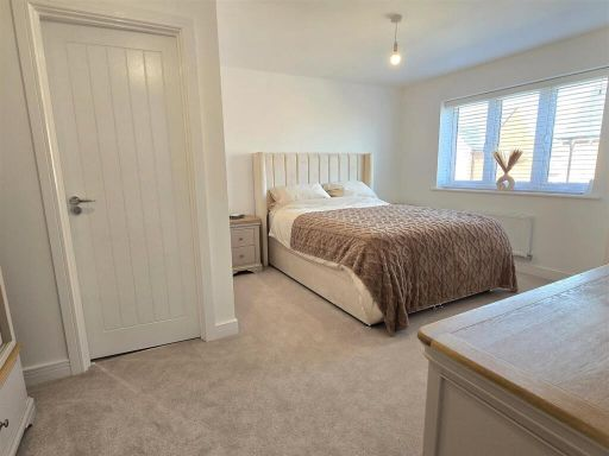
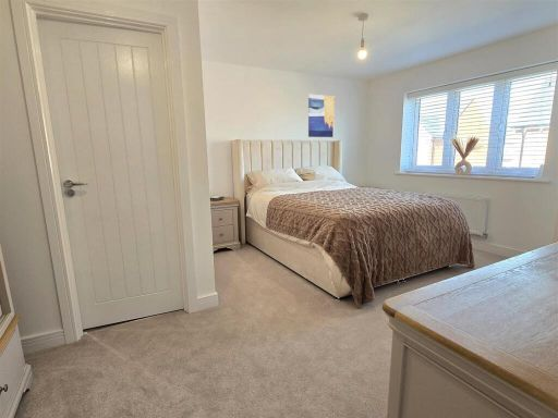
+ wall art [307,94,336,138]
